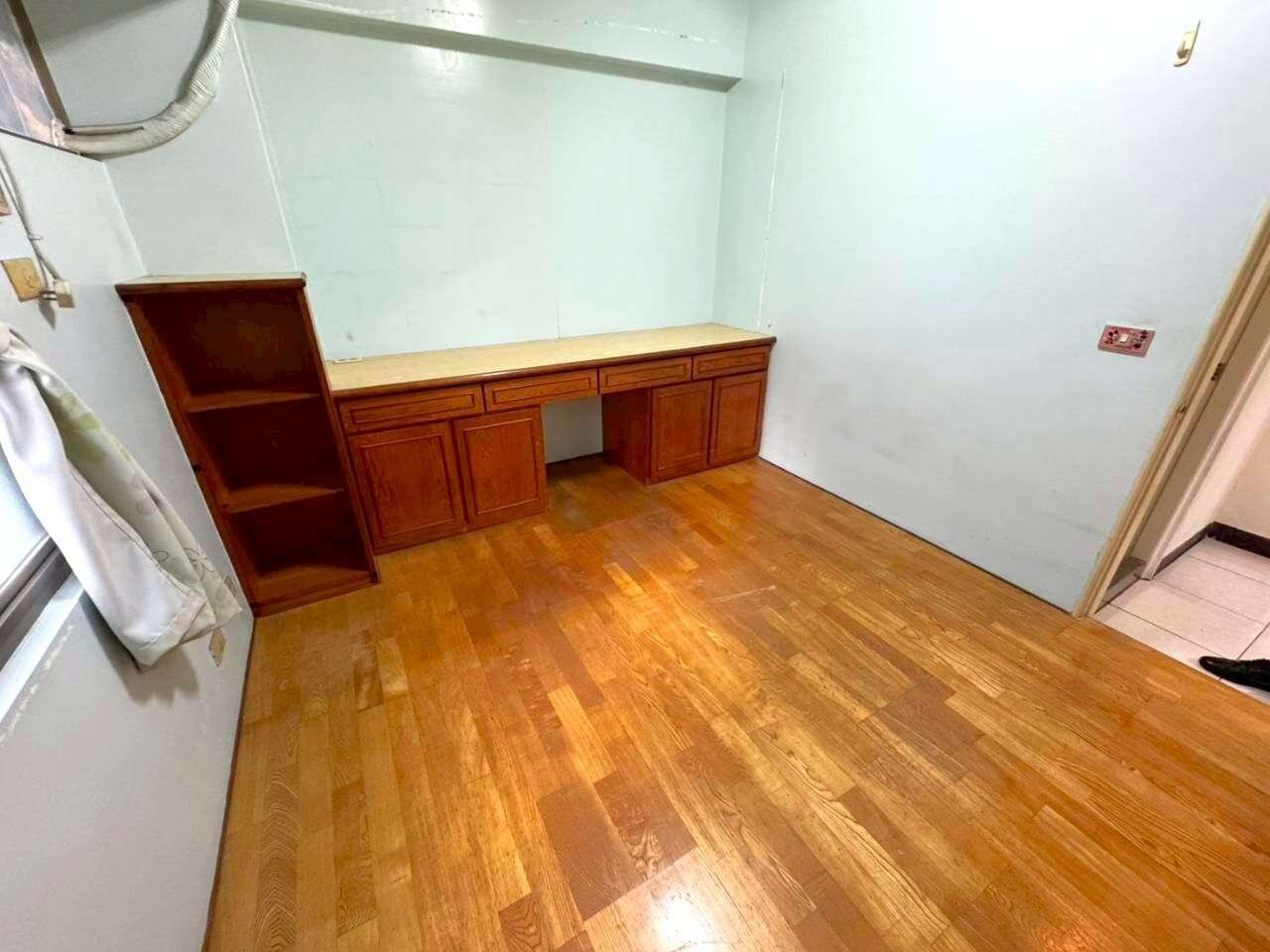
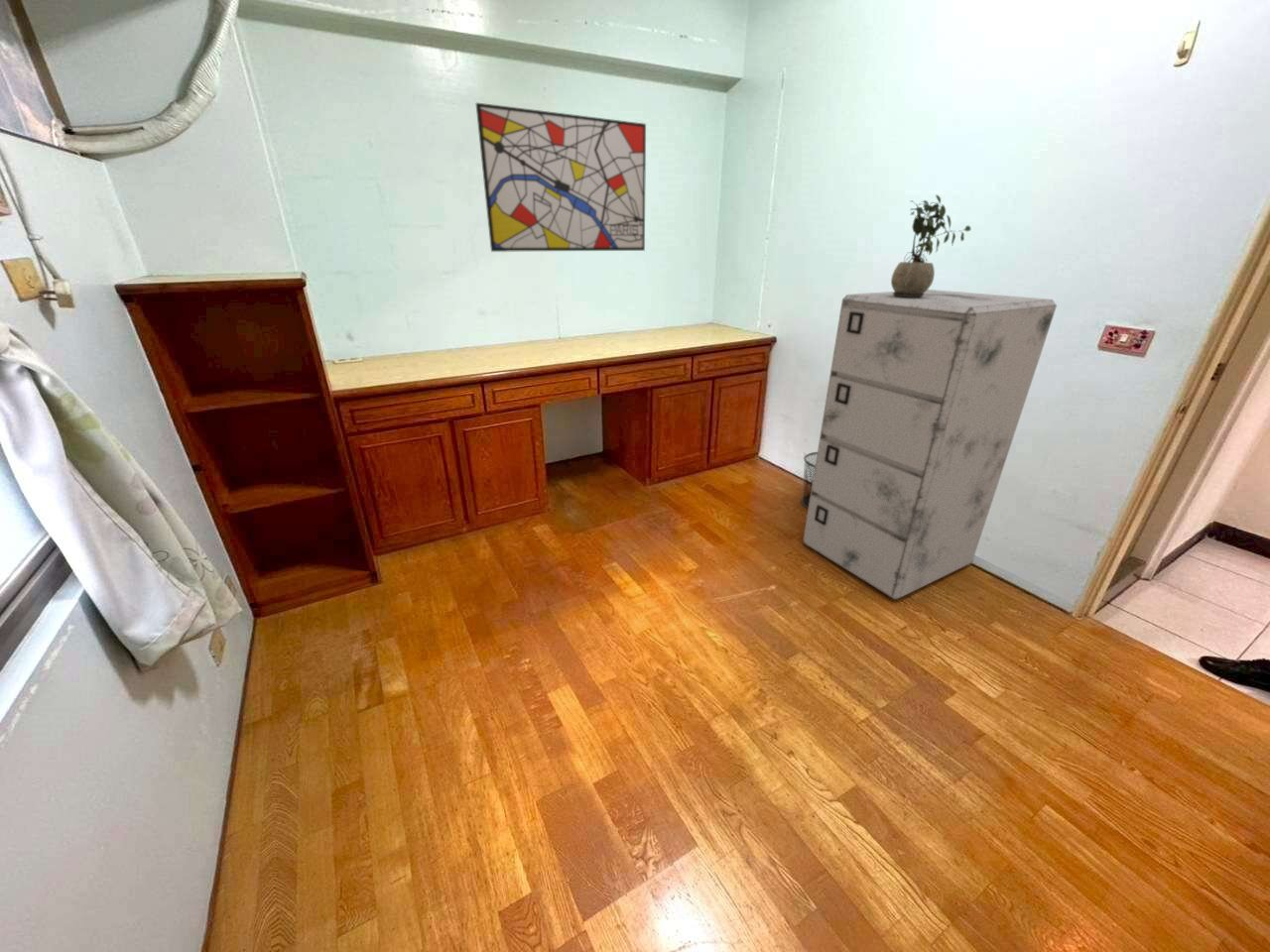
+ waste bin [800,451,818,510]
+ potted plant [890,194,972,298]
+ filing cabinet [803,289,1058,600]
+ wall art [475,102,647,253]
